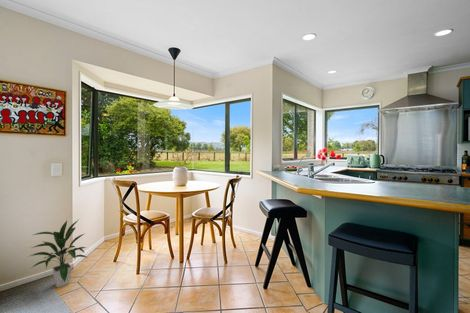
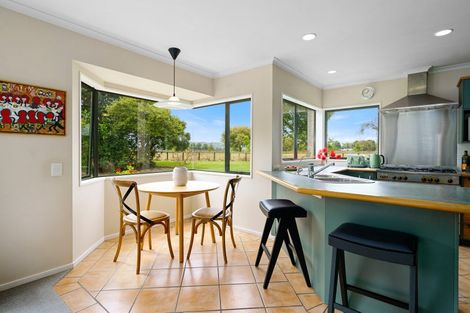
- indoor plant [27,219,89,288]
